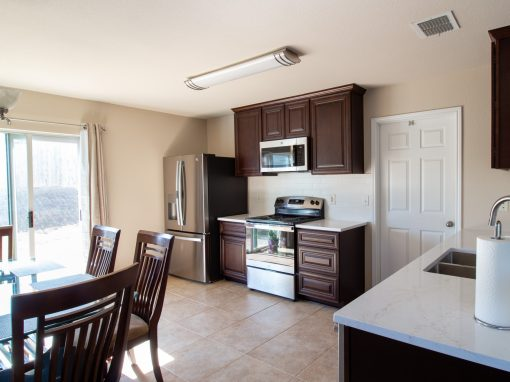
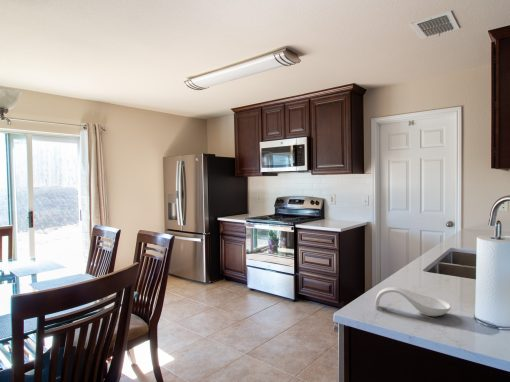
+ spoon rest [374,286,452,317]
